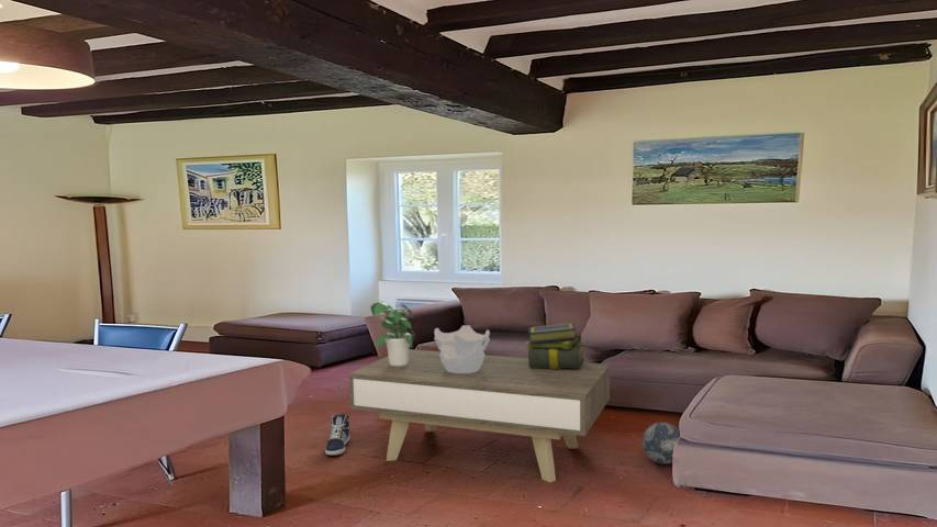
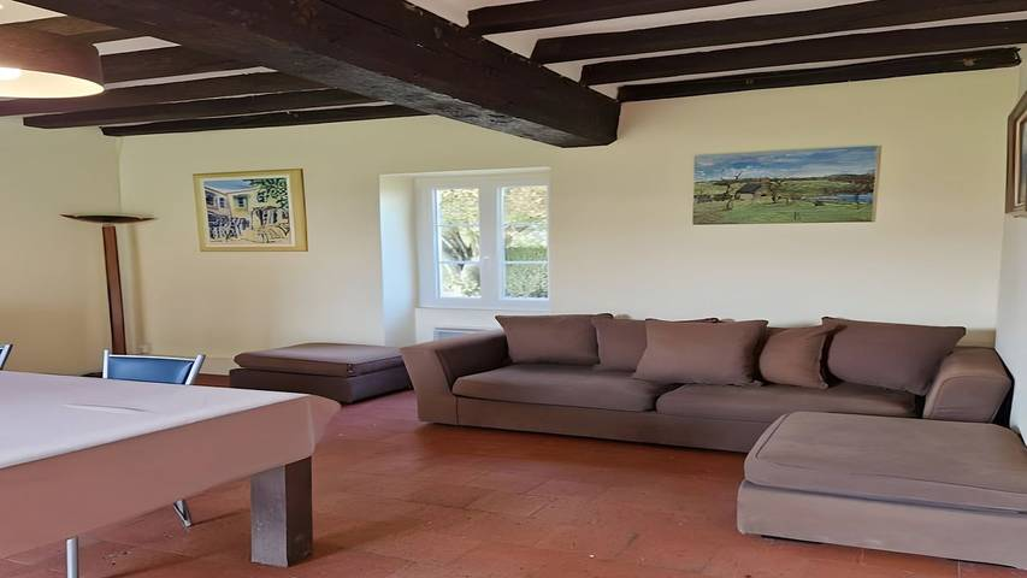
- decorative ball [642,422,681,466]
- stack of books [524,323,587,369]
- sneaker [324,413,352,457]
- coffee table [348,348,611,483]
- potted plant [369,300,416,367]
- decorative bowl [433,324,491,373]
